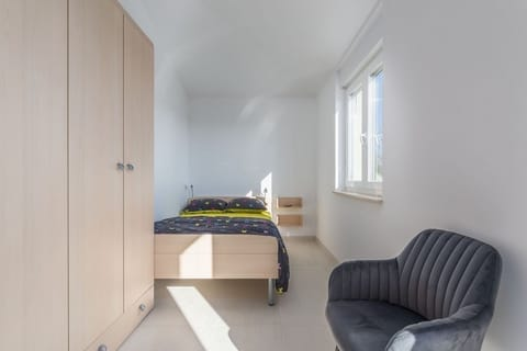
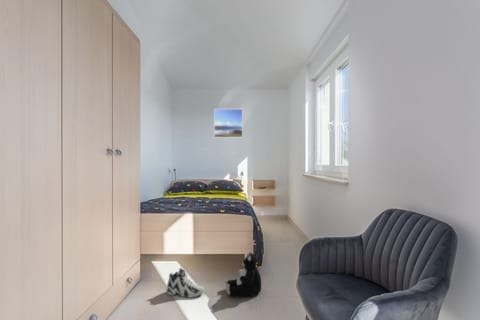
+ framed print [213,108,244,138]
+ sneaker [166,267,205,298]
+ plush toy [224,251,262,297]
